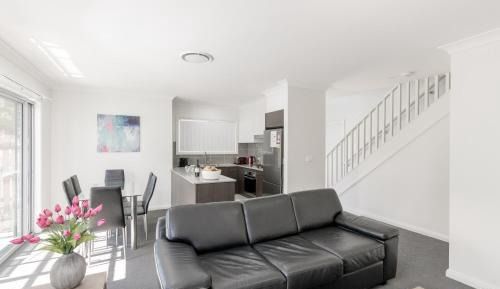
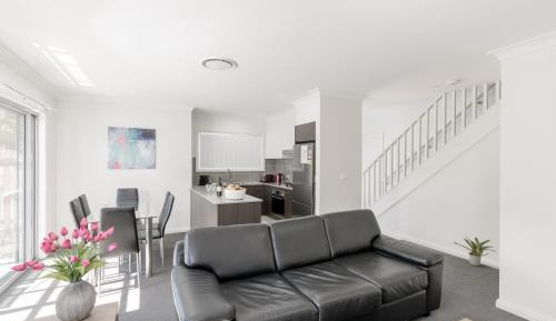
+ potted plant [453,235,497,268]
